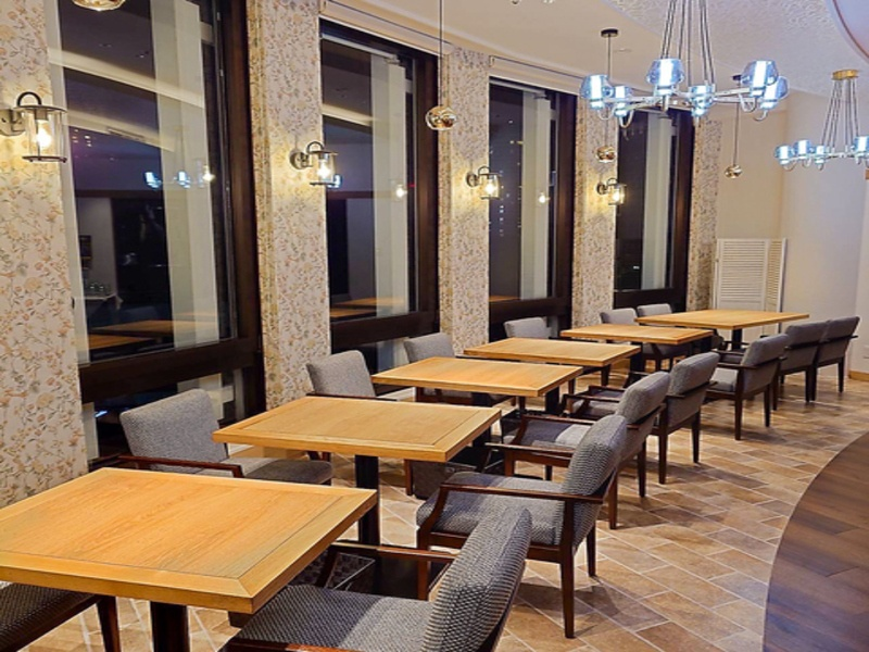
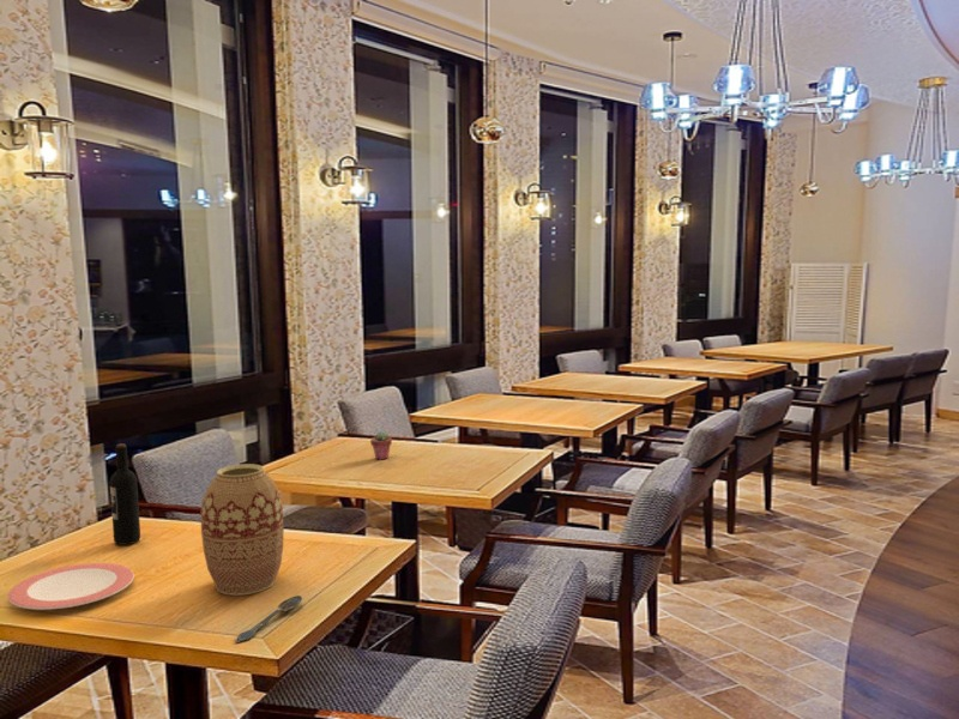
+ plate [7,562,135,611]
+ vase [199,463,285,597]
+ potted succulent [369,430,393,461]
+ spoon [235,594,303,645]
+ wine bottle [108,442,141,546]
